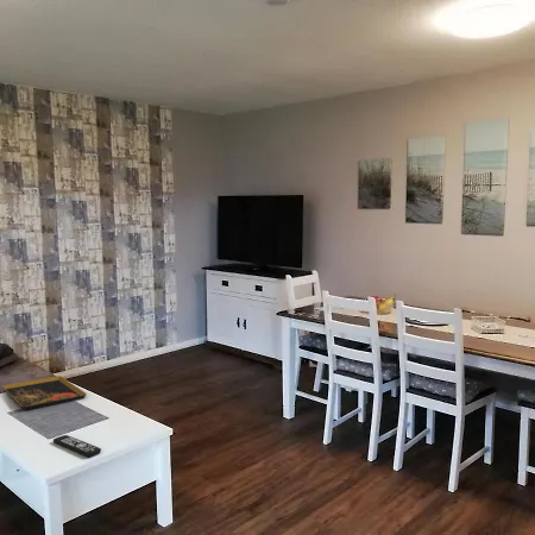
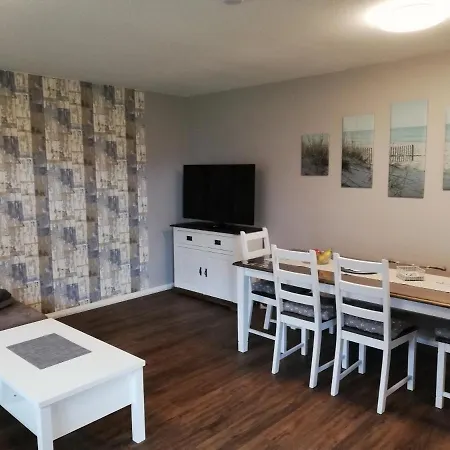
- remote control [52,434,102,459]
- decorative tray [1,374,88,411]
